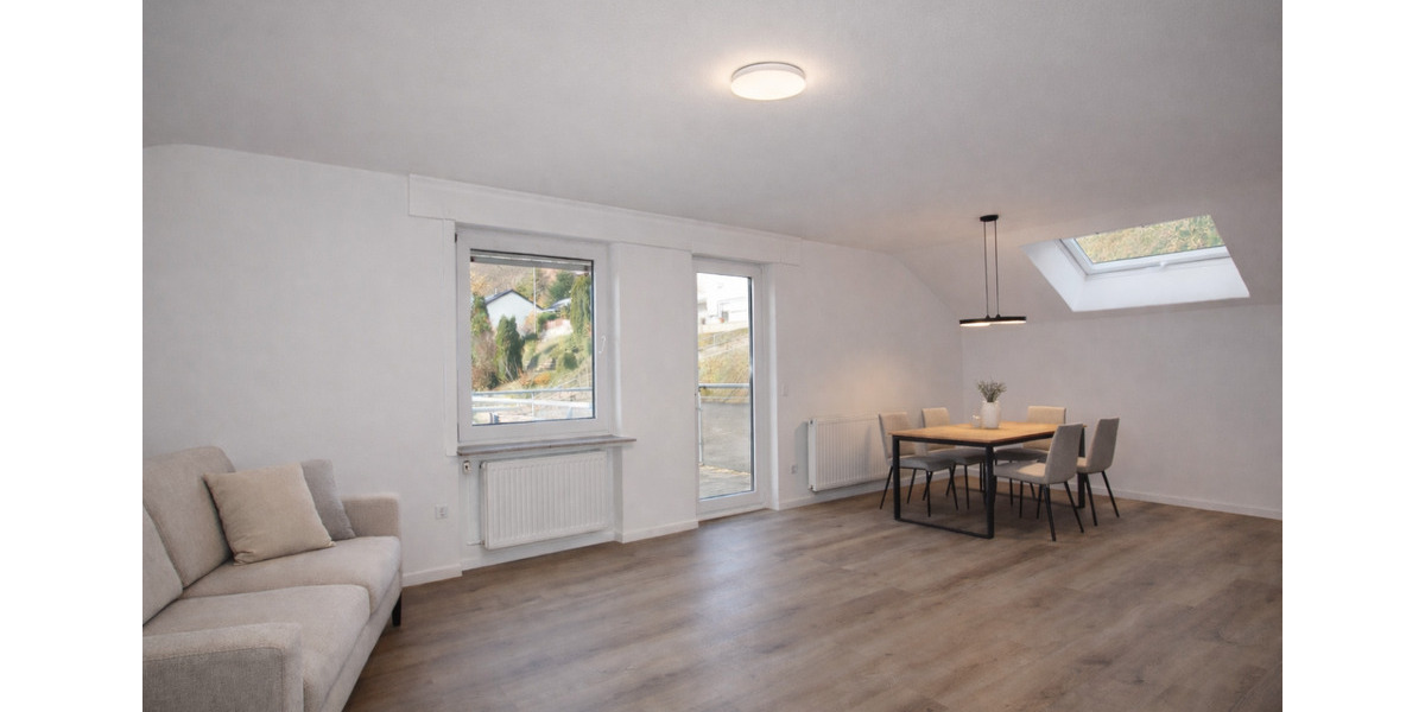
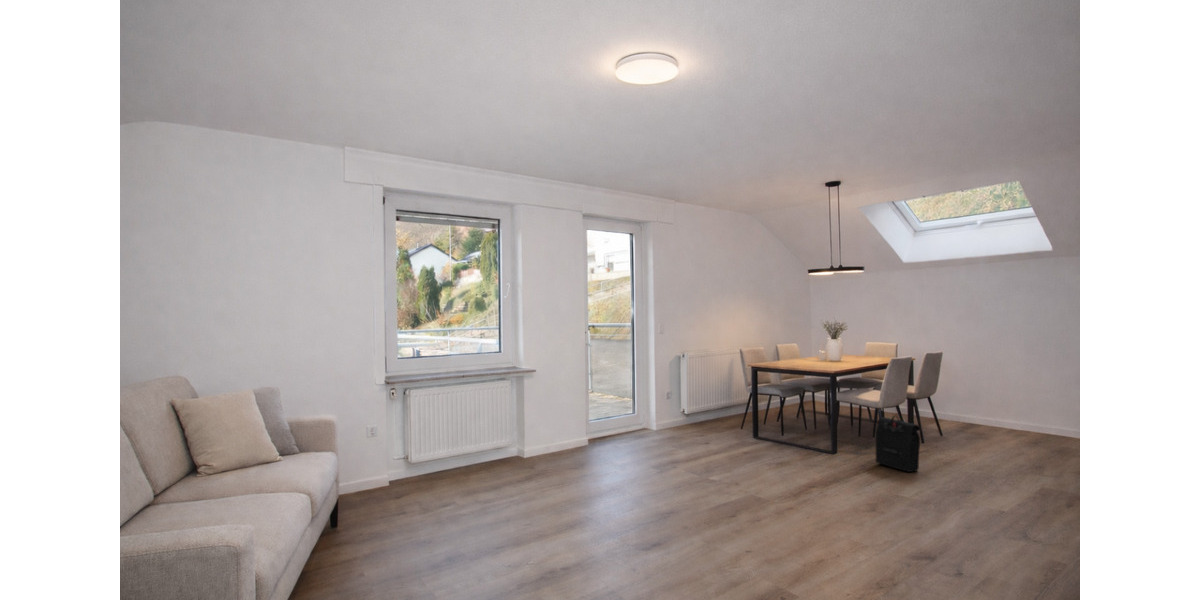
+ backpack [875,414,921,473]
